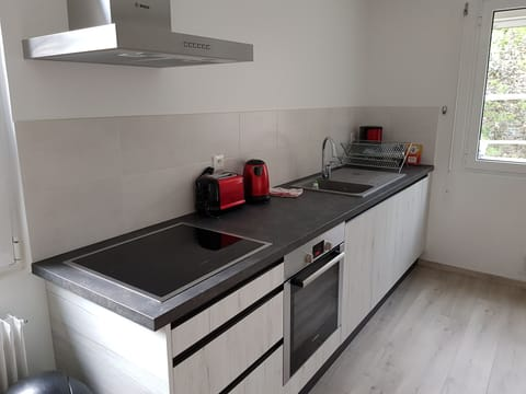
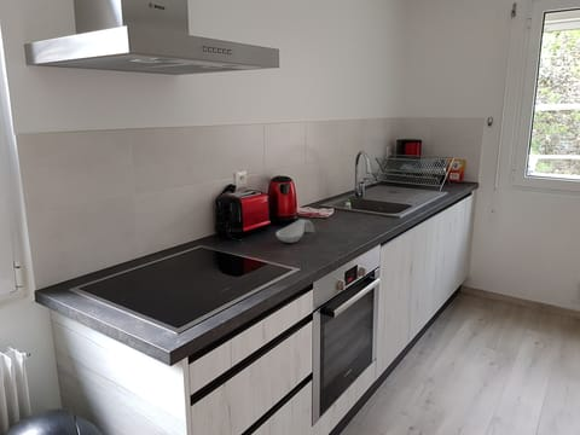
+ spoon rest [274,219,315,244]
